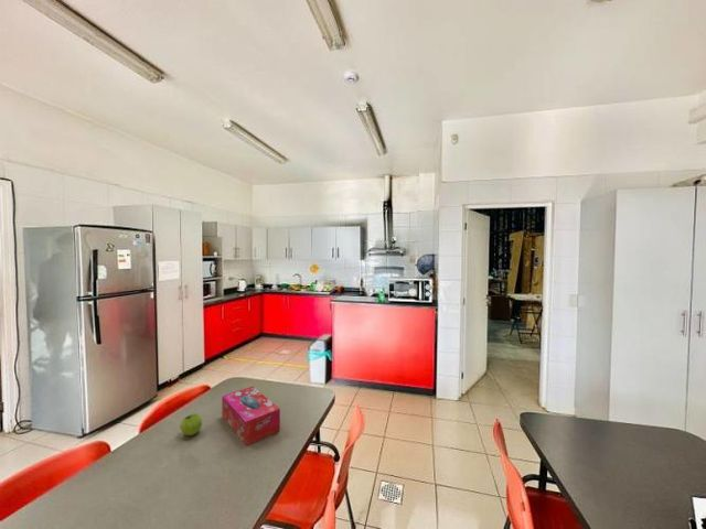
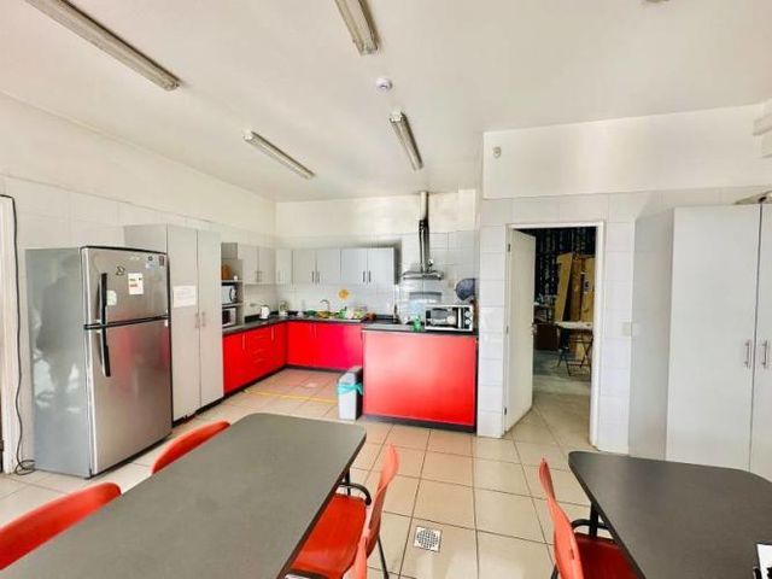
- fruit [179,412,203,436]
- tissue box [221,386,281,446]
